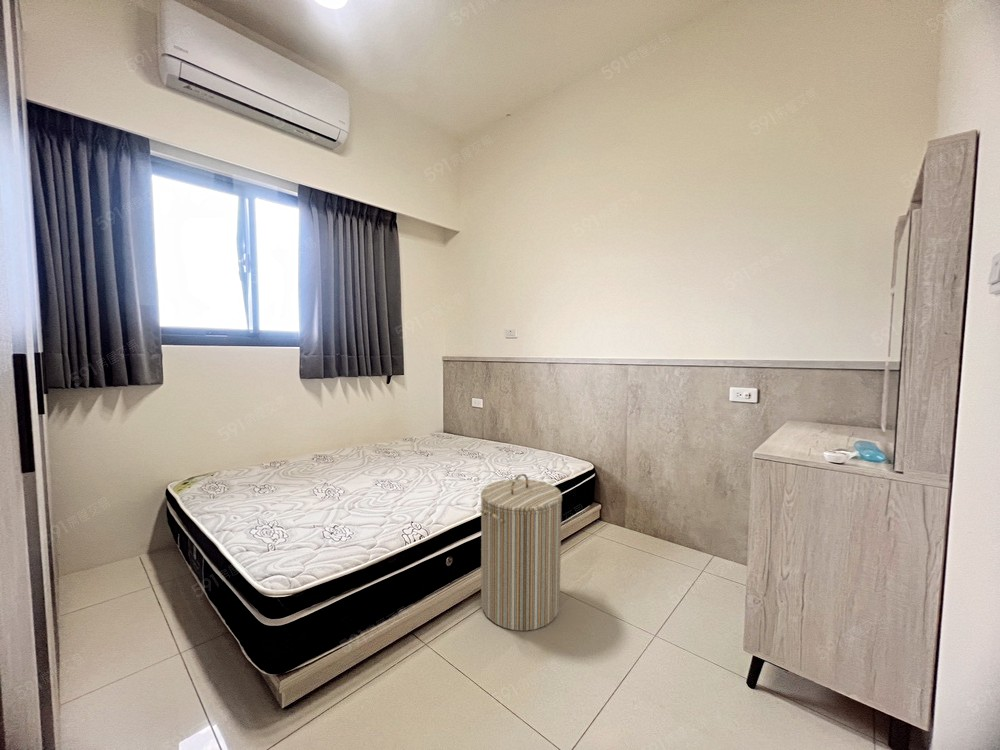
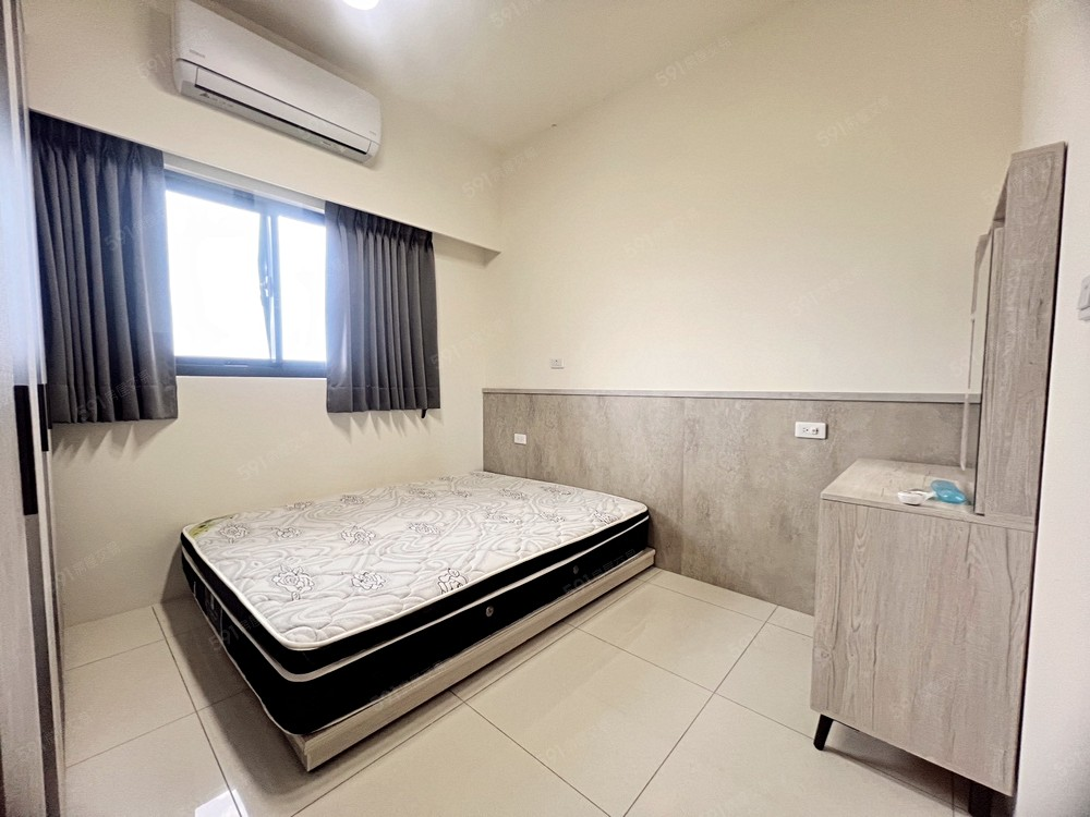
- laundry hamper [480,473,563,632]
